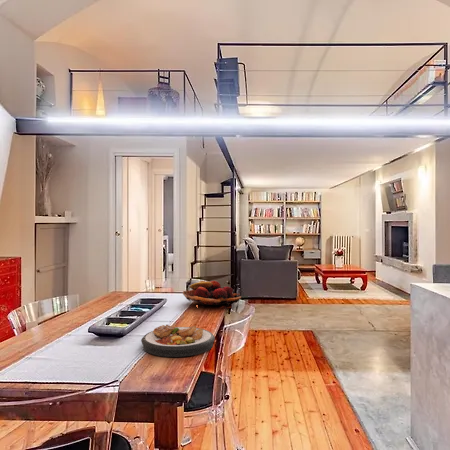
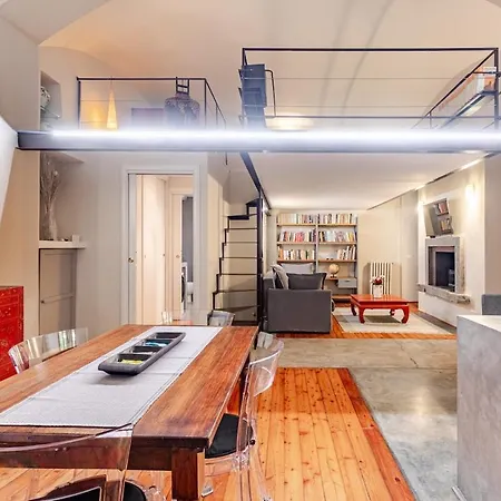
- fruit basket [182,280,242,310]
- plate [140,324,216,358]
